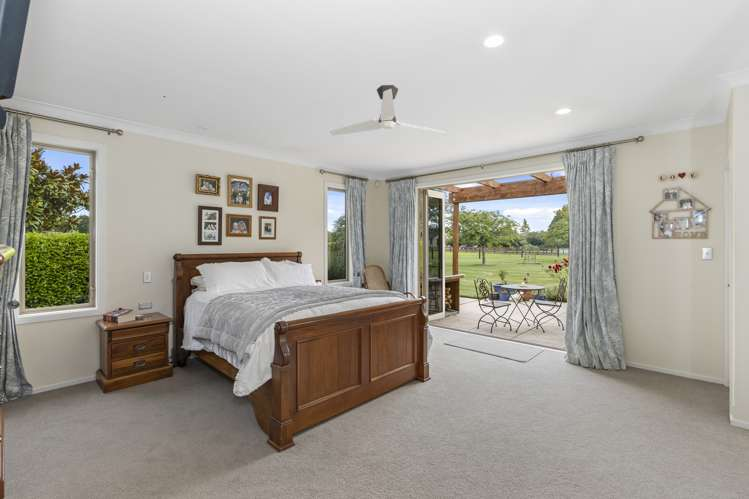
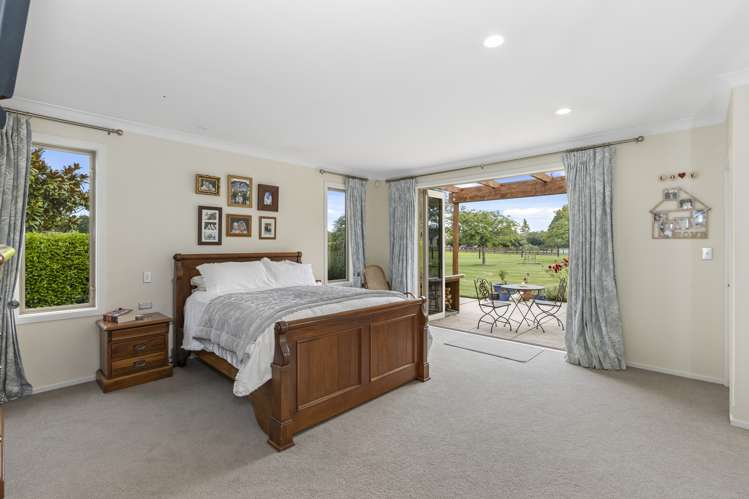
- ceiling fan [328,84,448,137]
